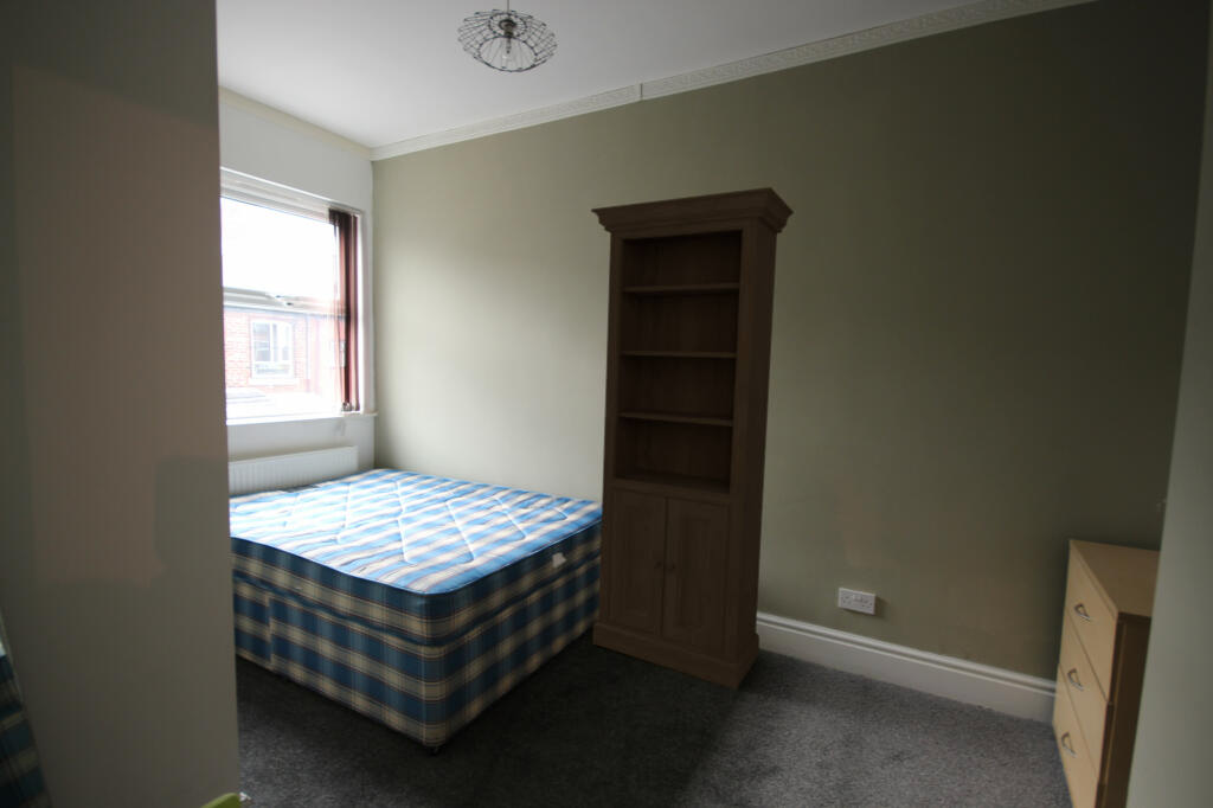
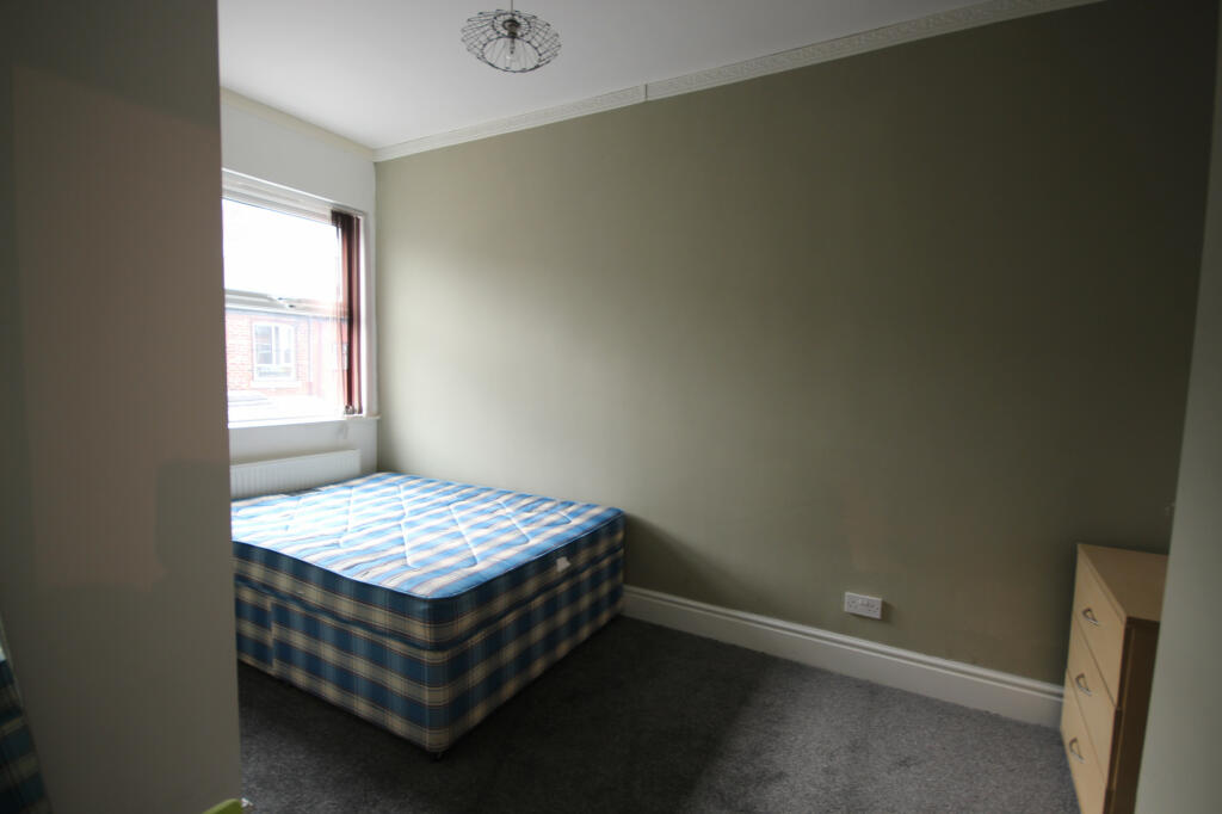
- bookcase [590,186,795,691]
